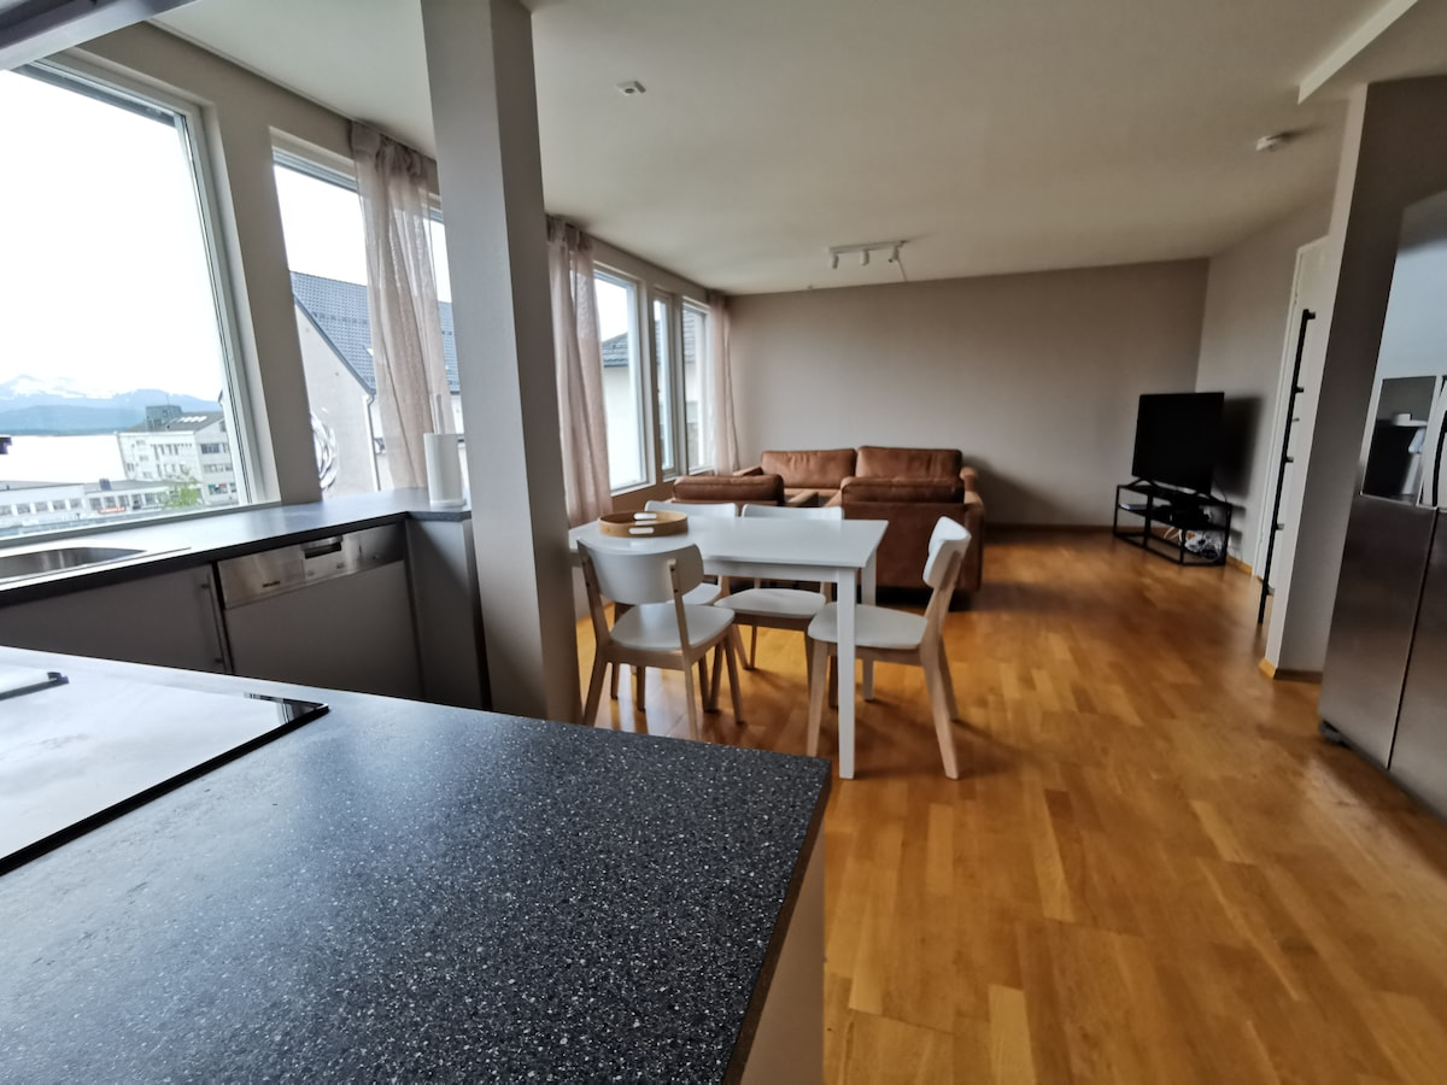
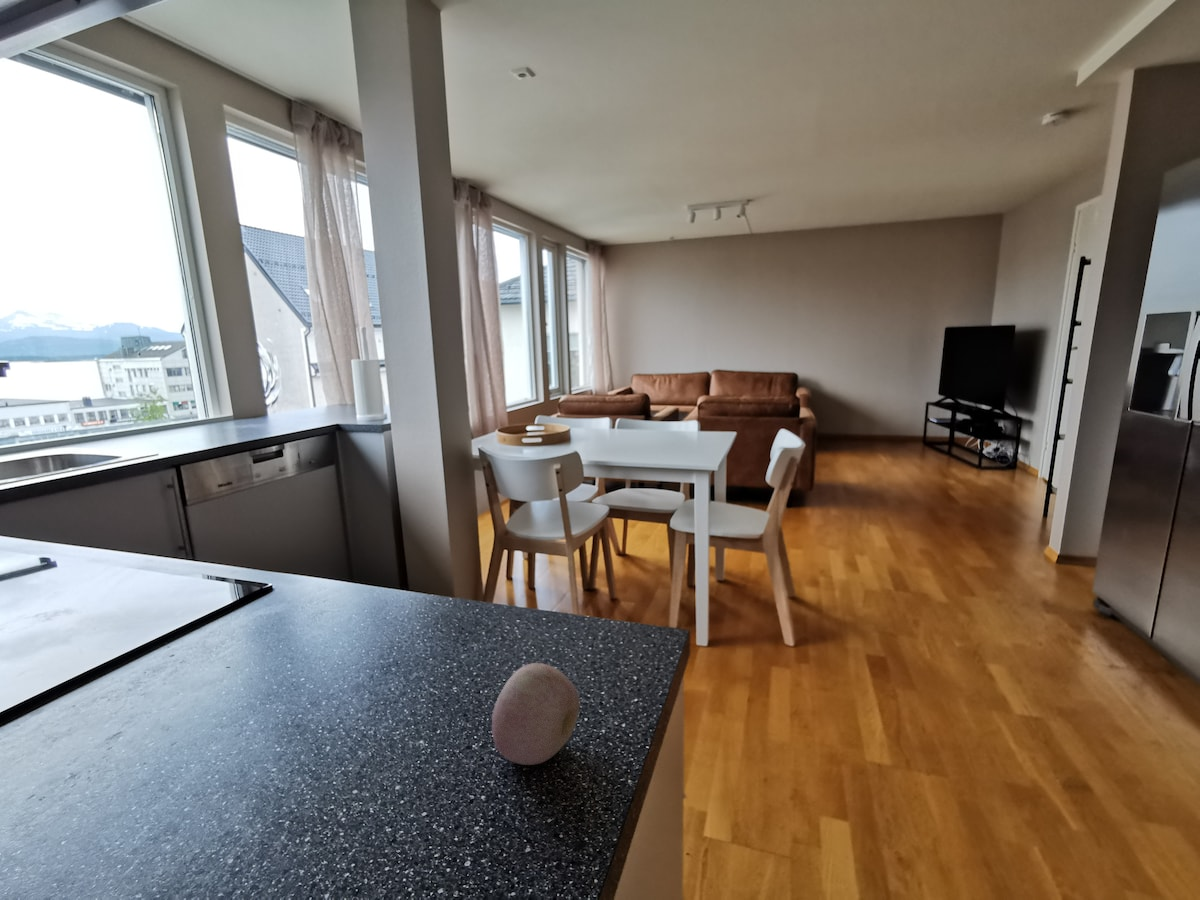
+ fruit [491,662,580,766]
